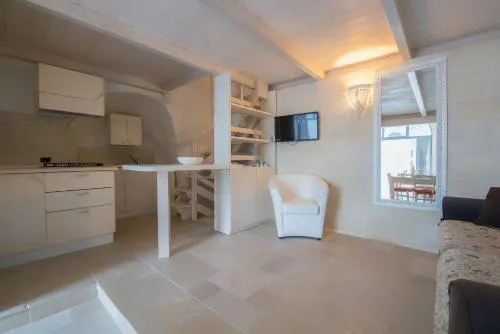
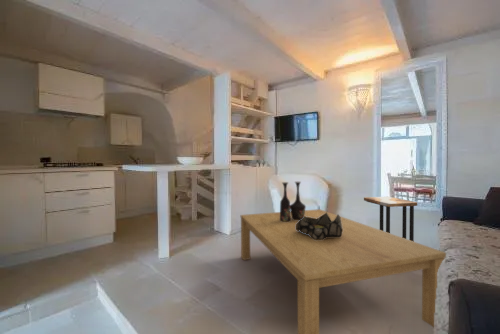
+ coffee table [240,208,447,334]
+ decorative bowl [296,211,343,240]
+ vase [279,181,307,222]
+ side table [363,196,418,242]
